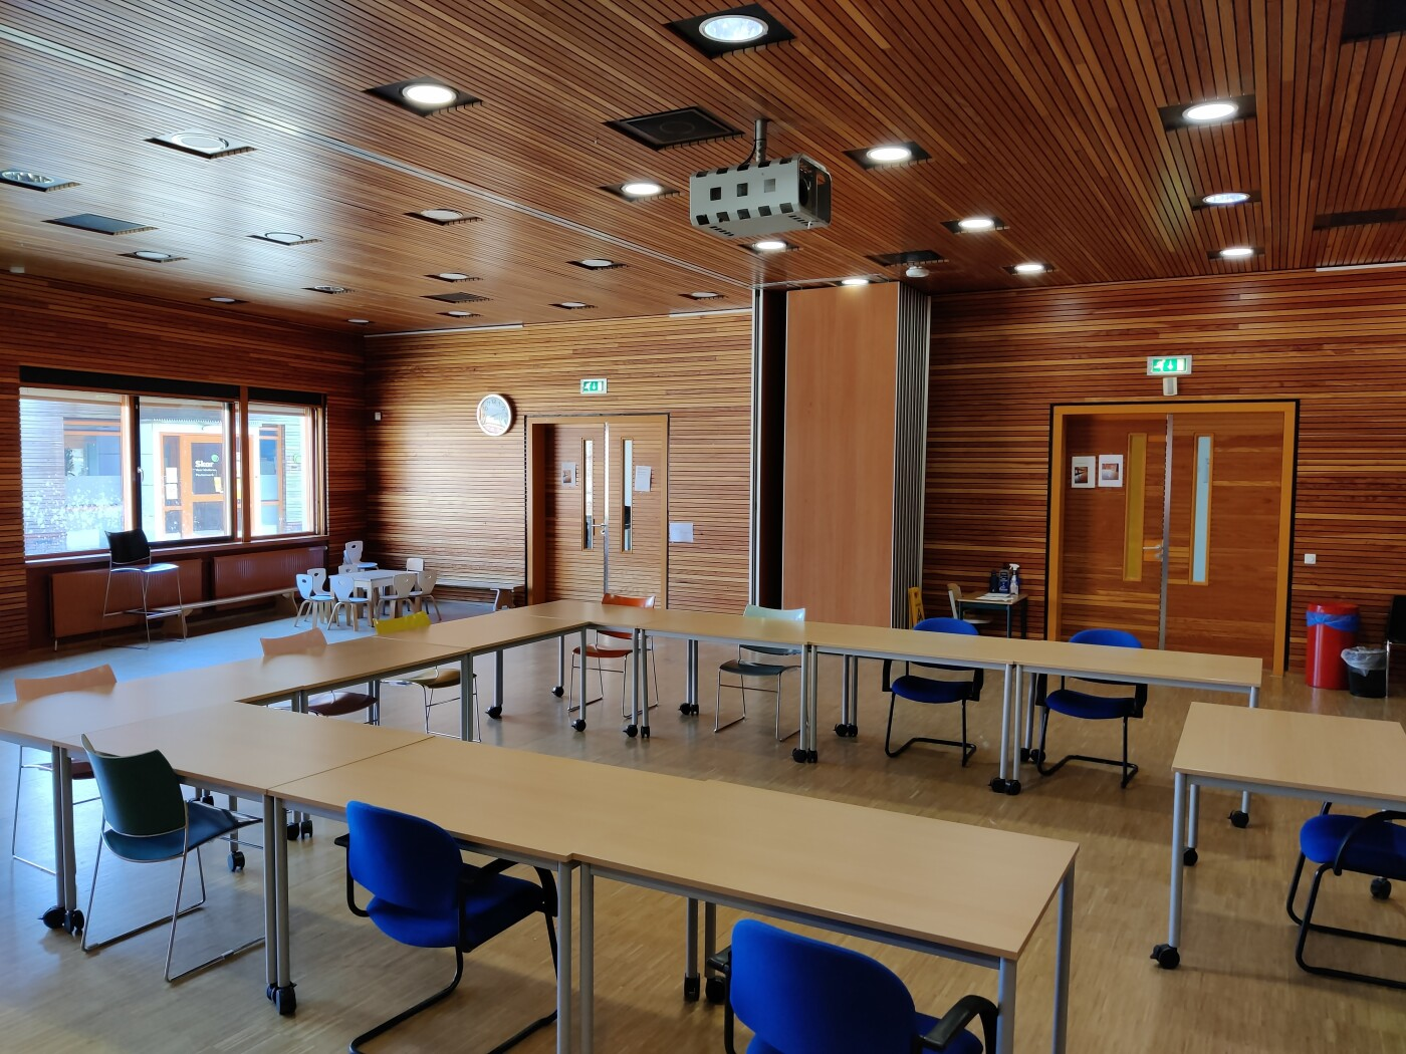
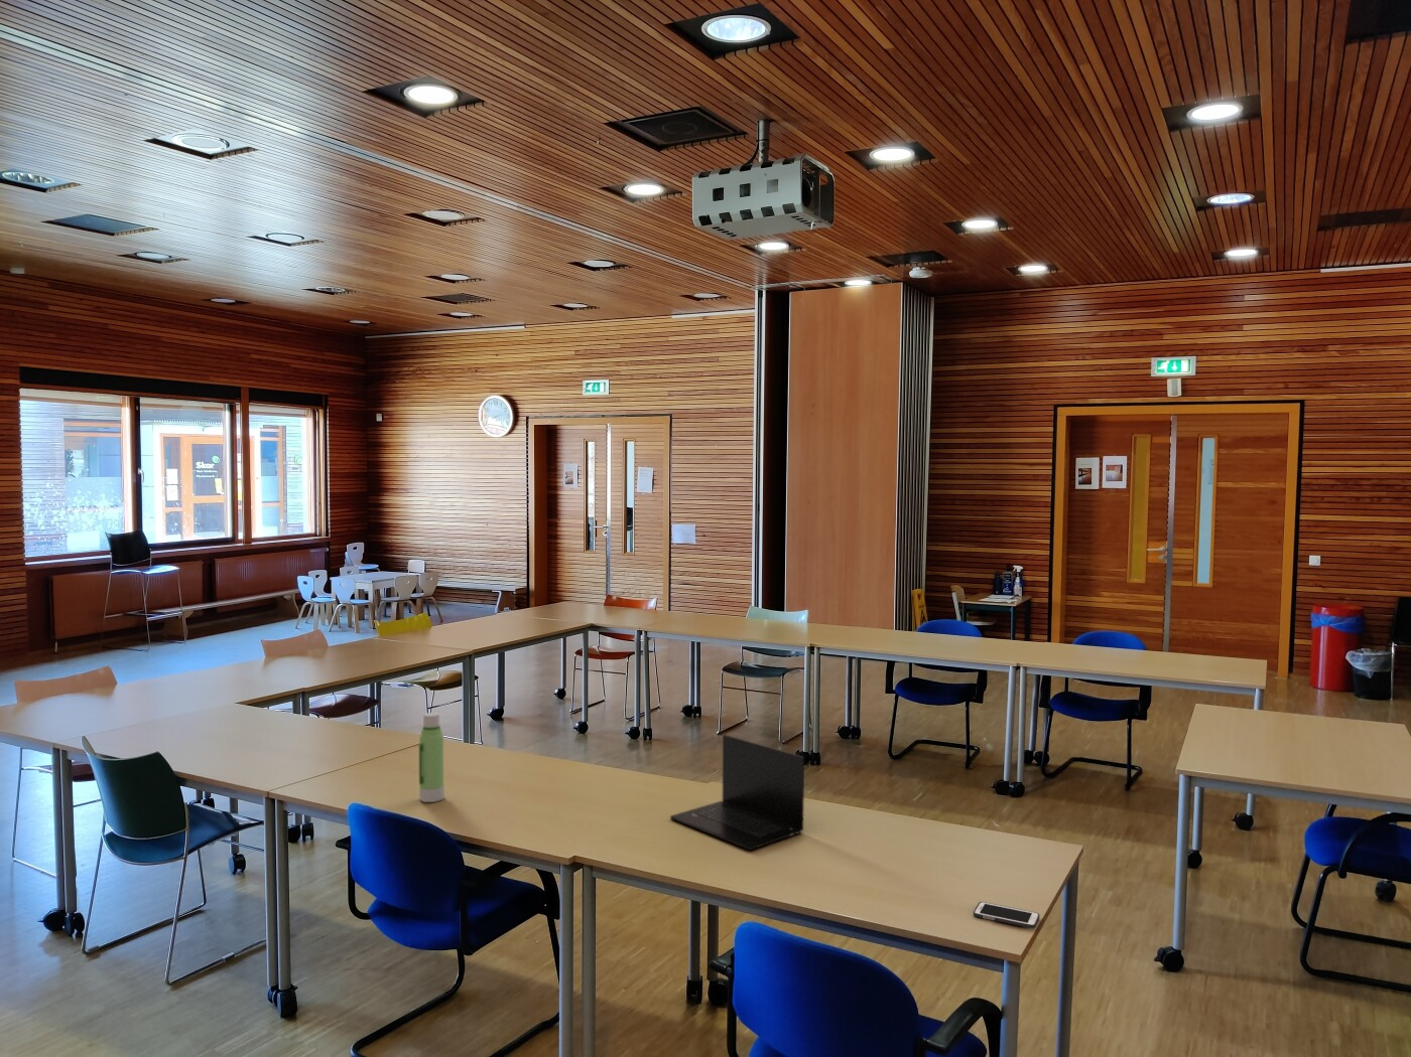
+ water bottle [418,712,446,804]
+ laptop [669,734,805,850]
+ cell phone [972,900,1040,929]
